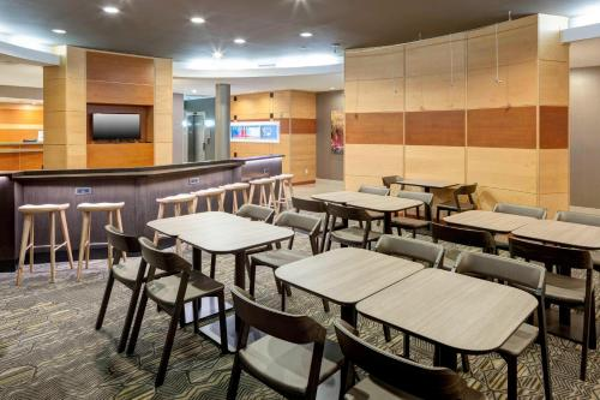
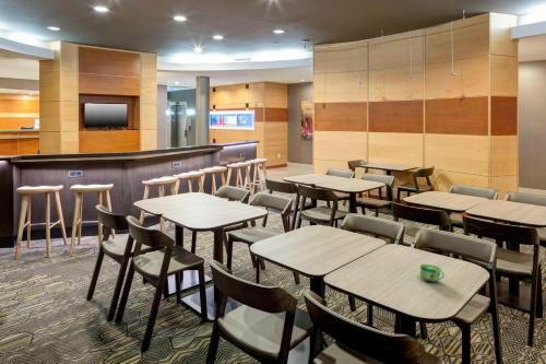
+ cup [419,263,446,283]
